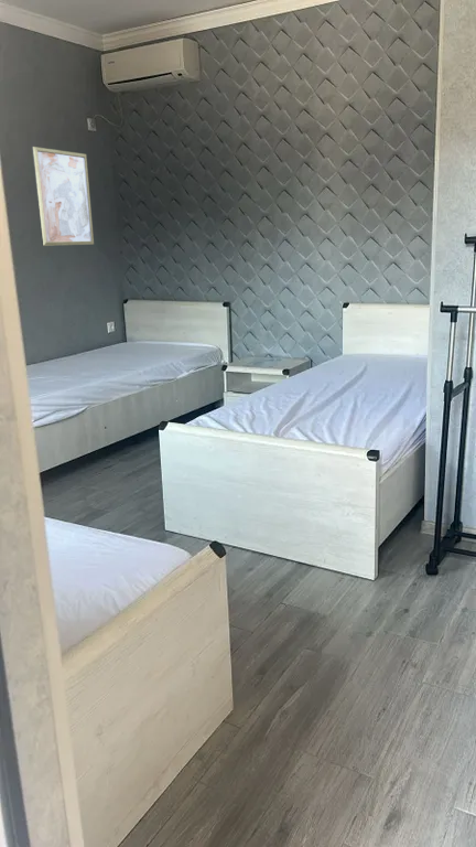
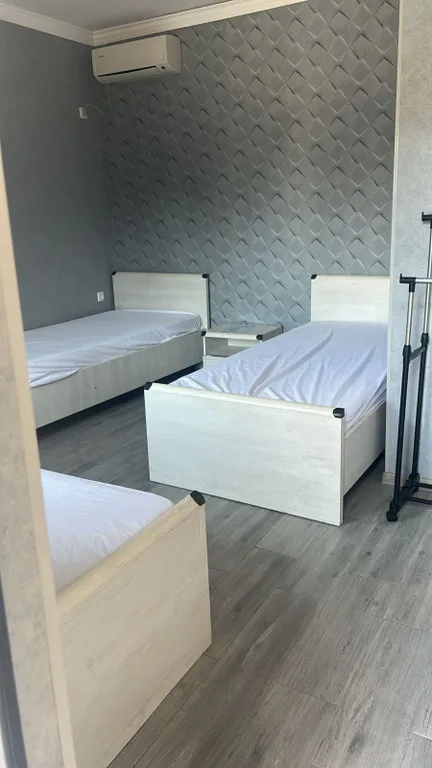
- wall art [31,146,95,247]
